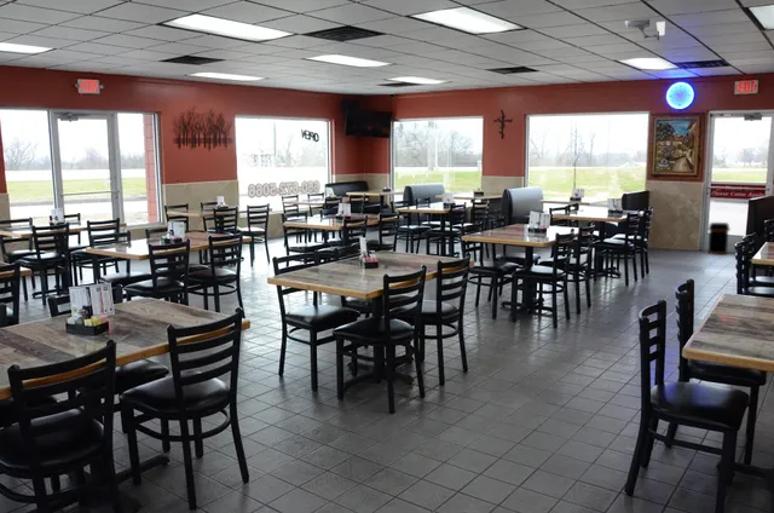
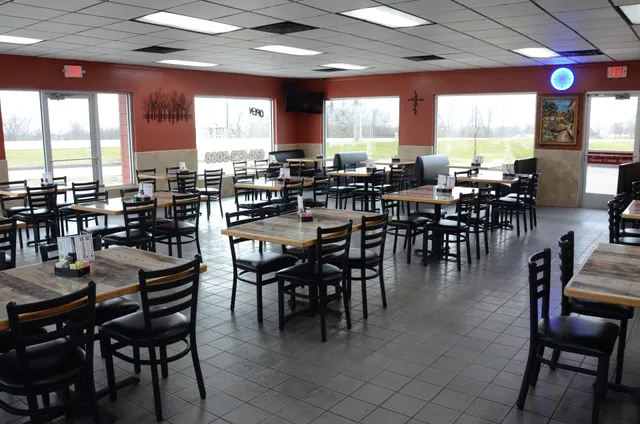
- security camera [624,18,666,41]
- trash can [706,221,732,255]
